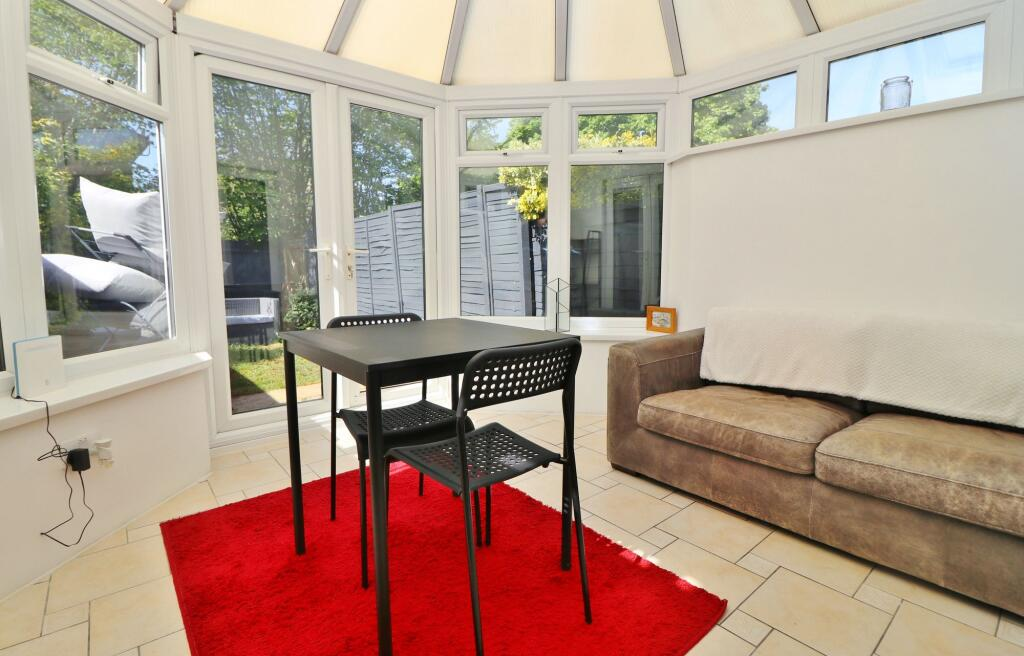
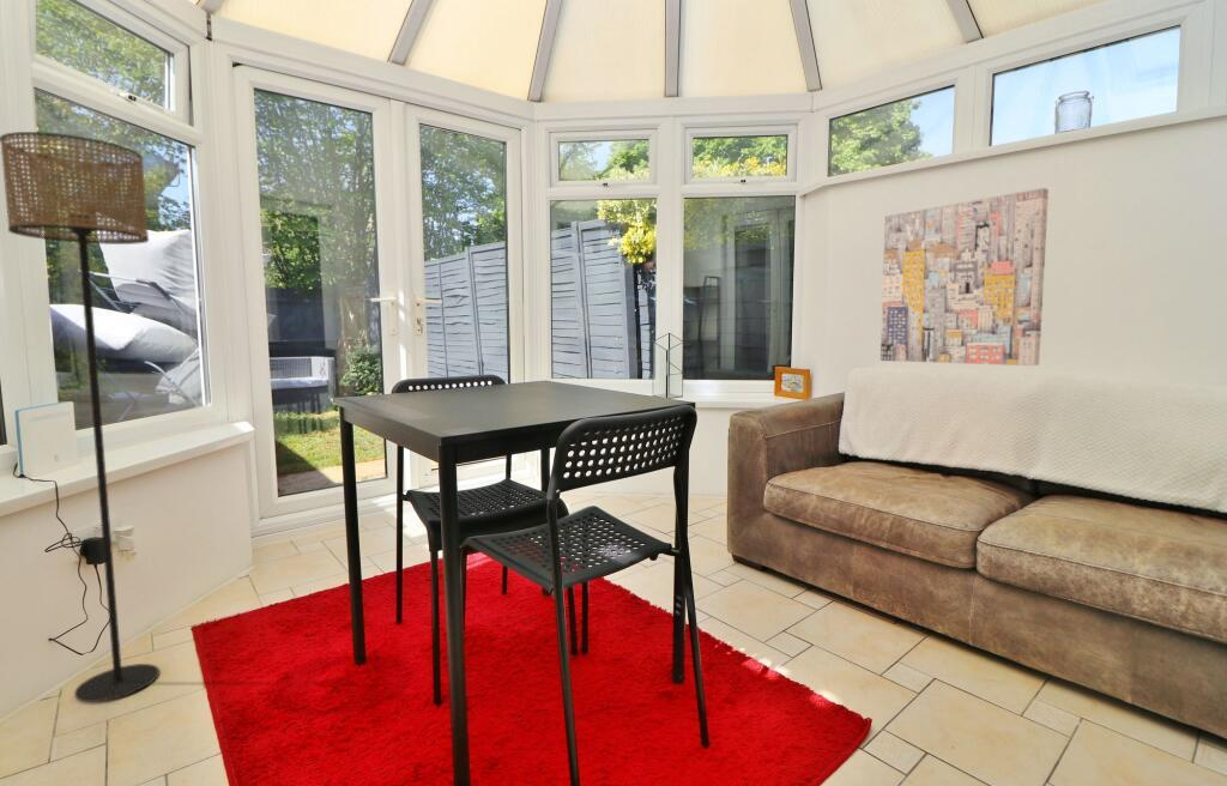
+ wall art [880,187,1050,367]
+ floor lamp [0,131,161,703]
